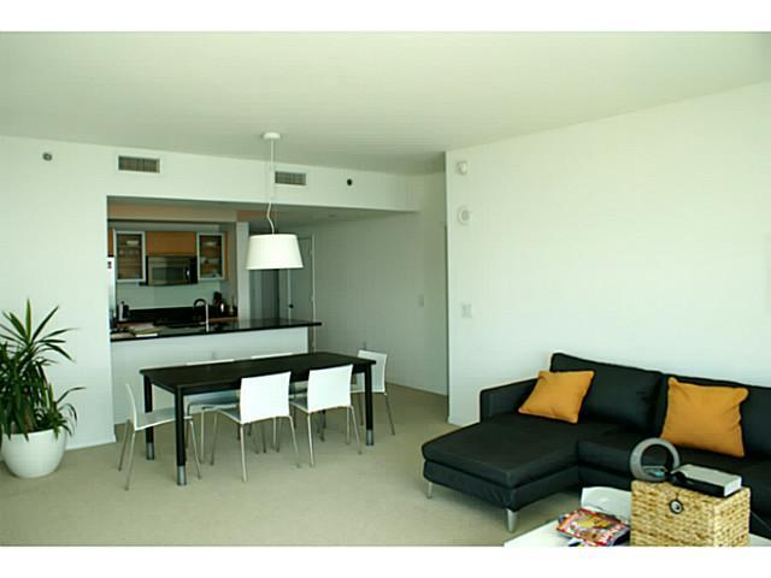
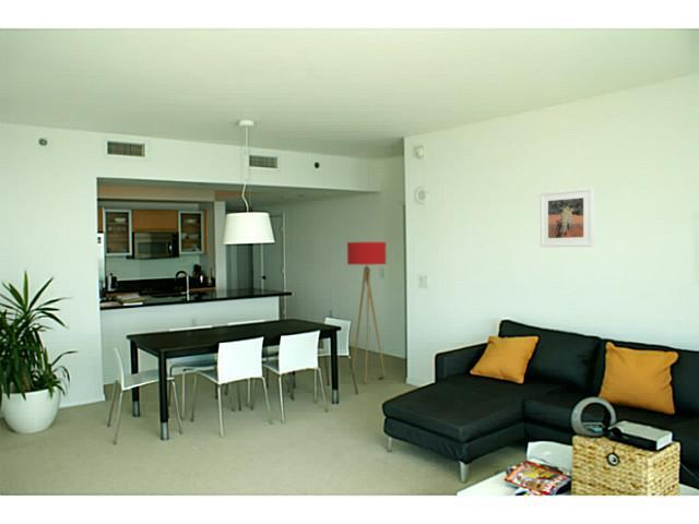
+ floor lamp [346,241,387,384]
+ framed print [538,187,595,248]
